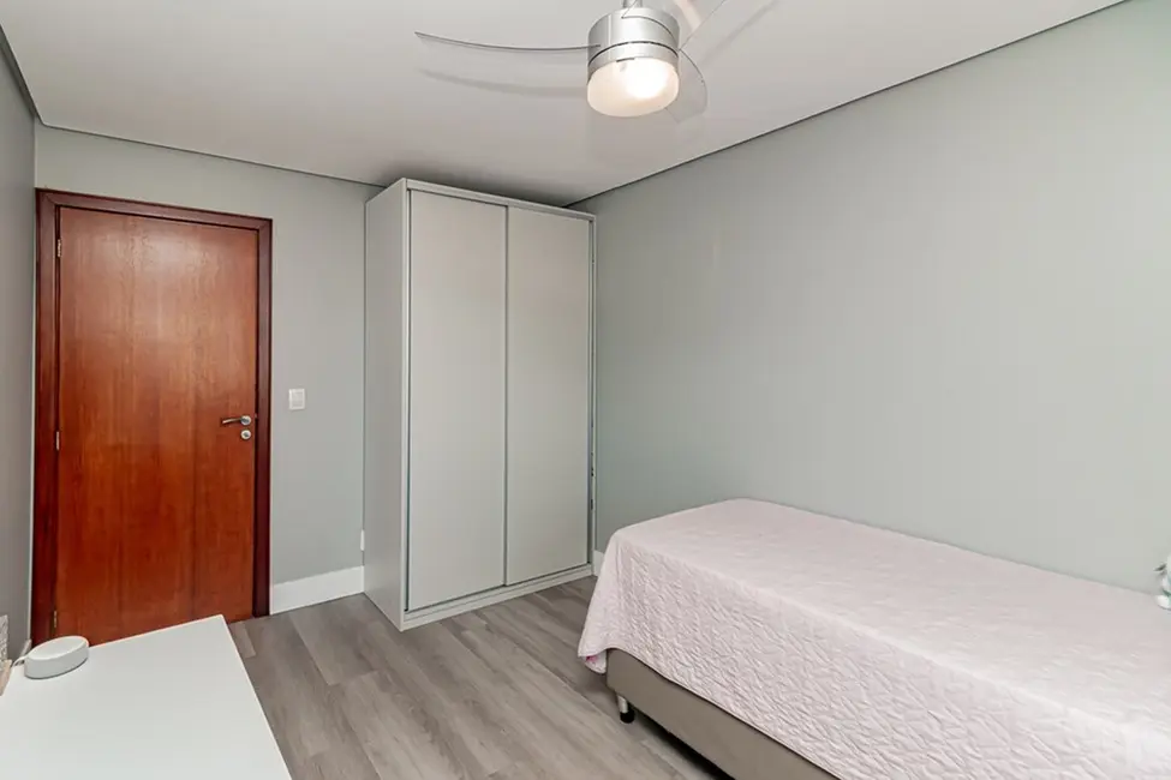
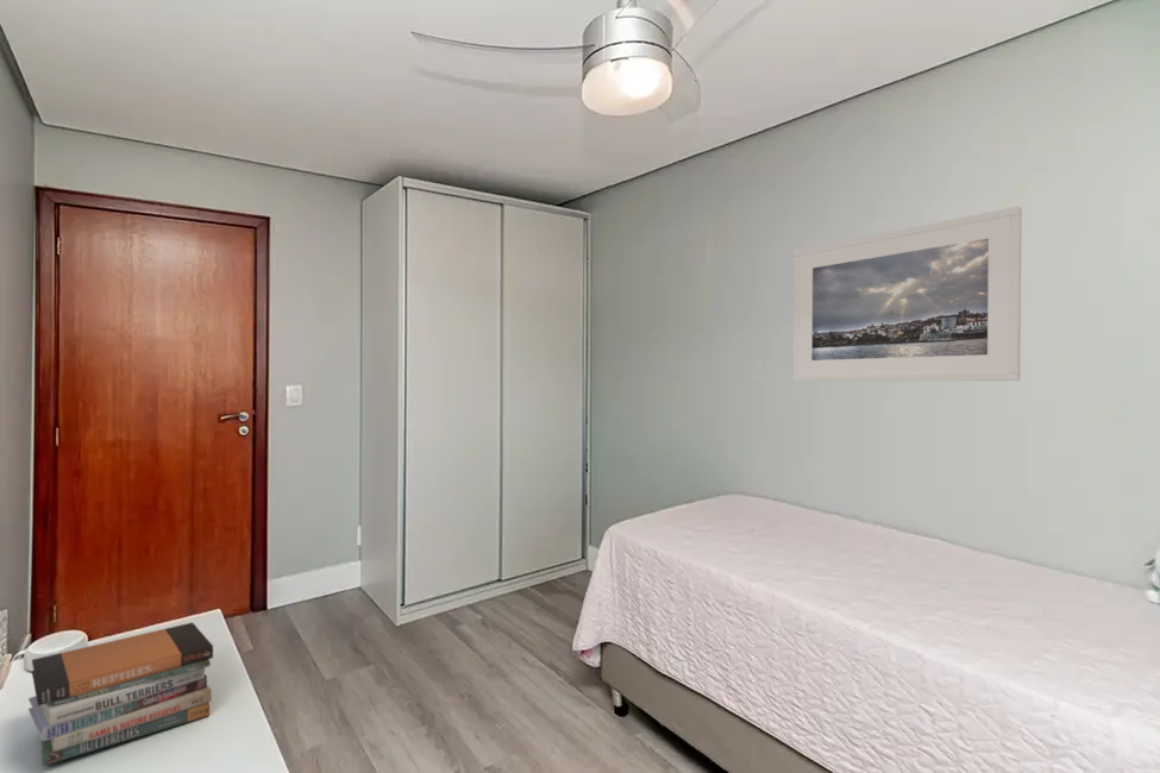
+ book stack [27,621,214,767]
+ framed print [791,206,1023,382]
